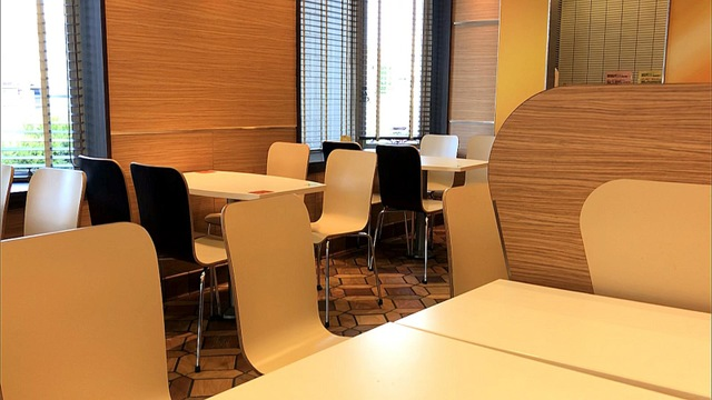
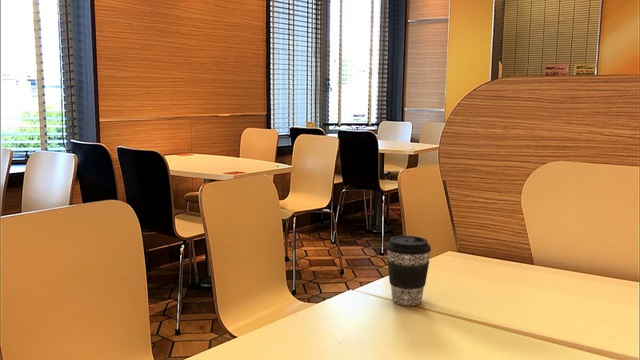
+ coffee cup [385,235,432,306]
